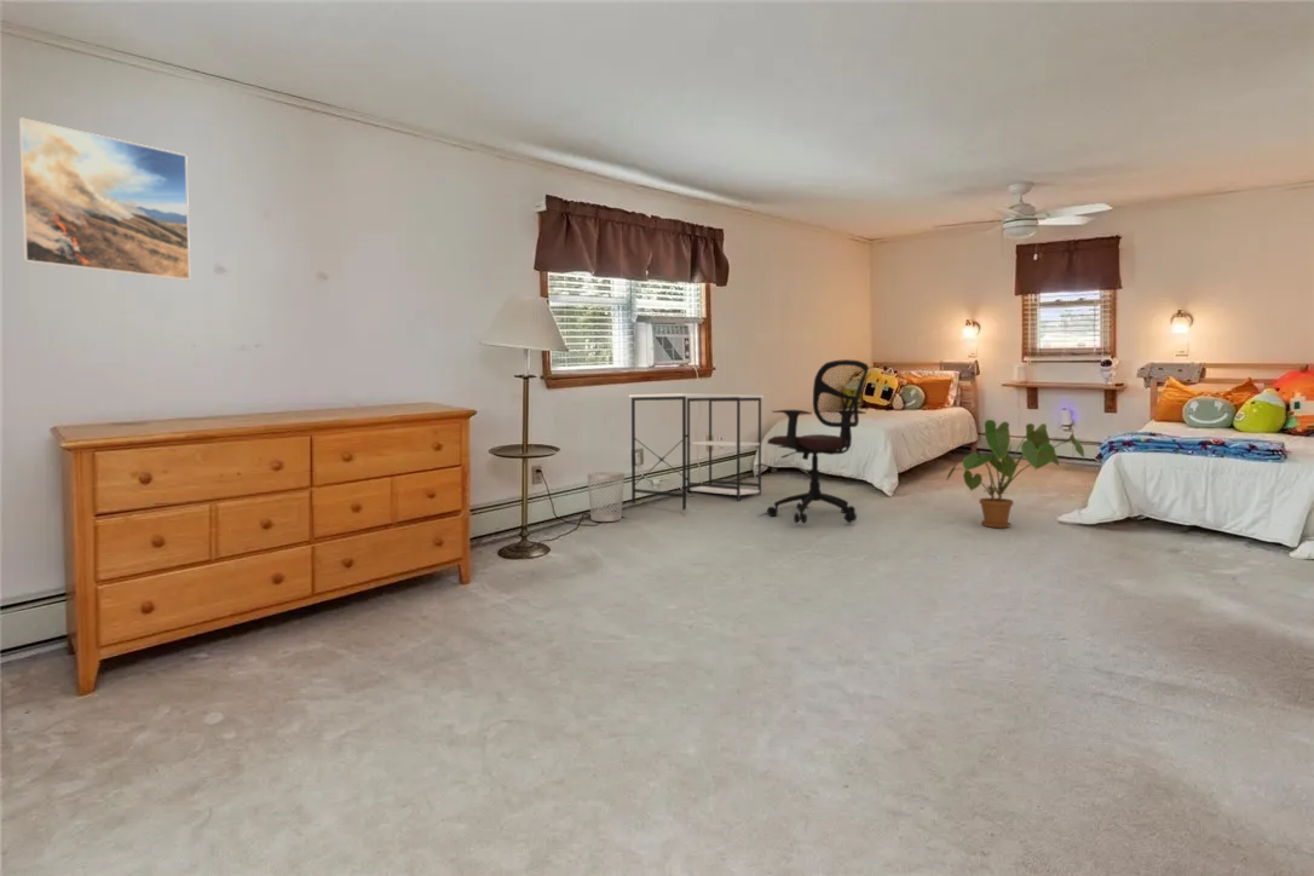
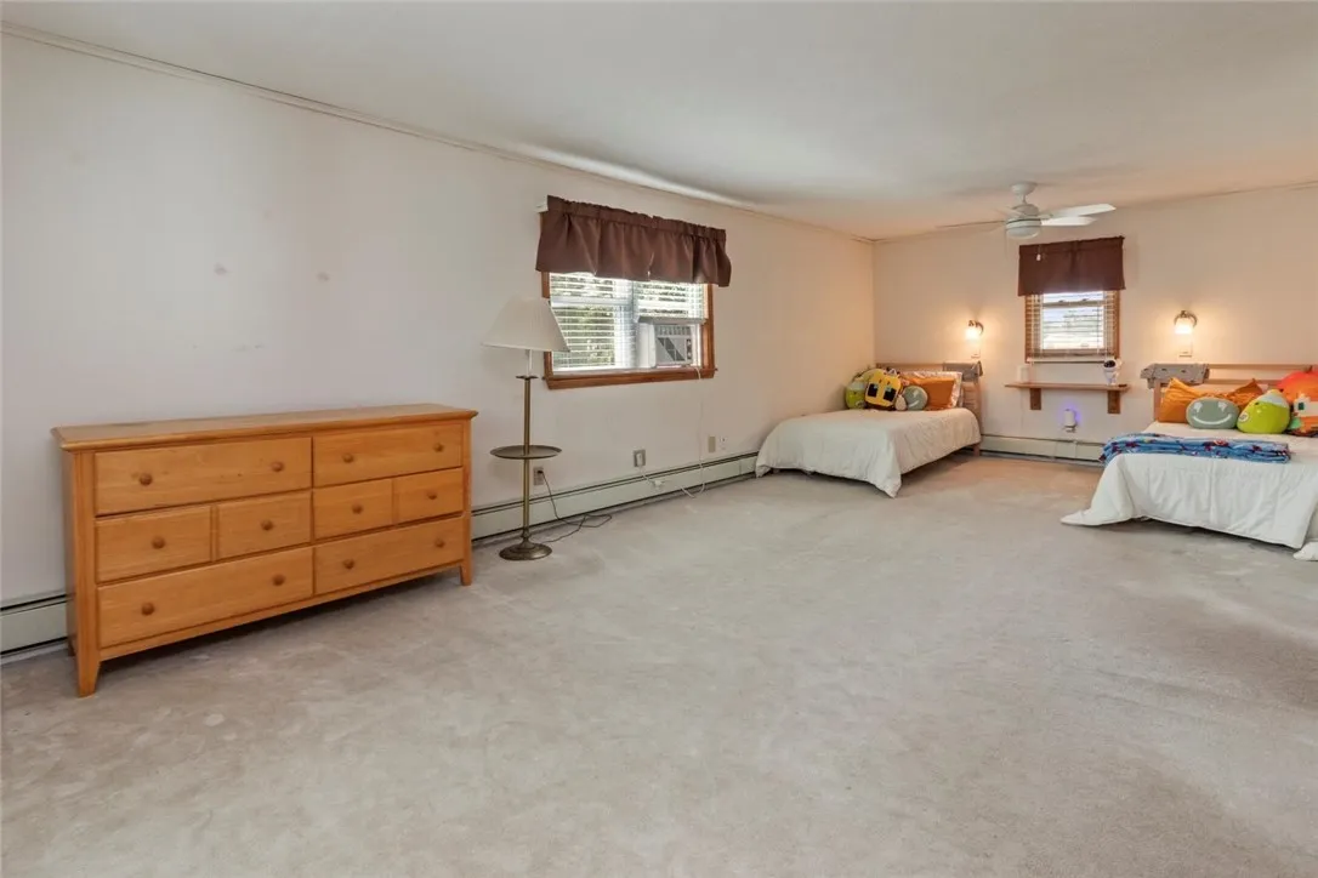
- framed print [18,116,191,282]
- house plant [945,419,1085,529]
- office chair [766,358,870,524]
- wastebasket [586,471,626,523]
- desk [628,392,765,511]
